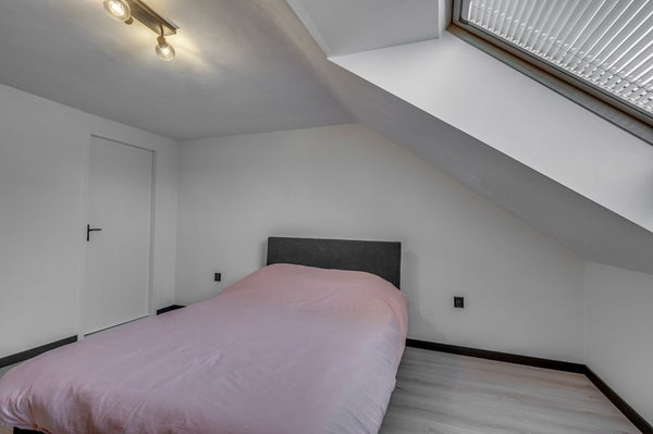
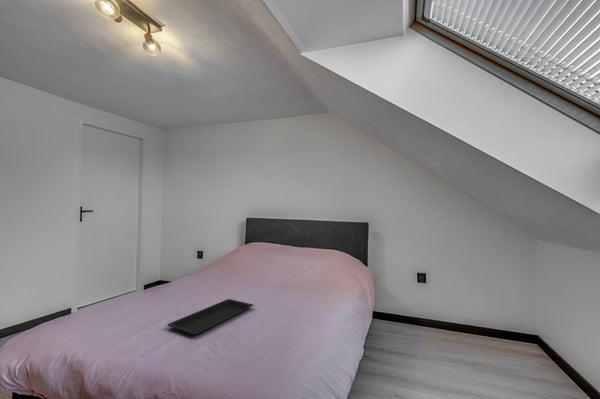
+ serving tray [166,298,254,336]
